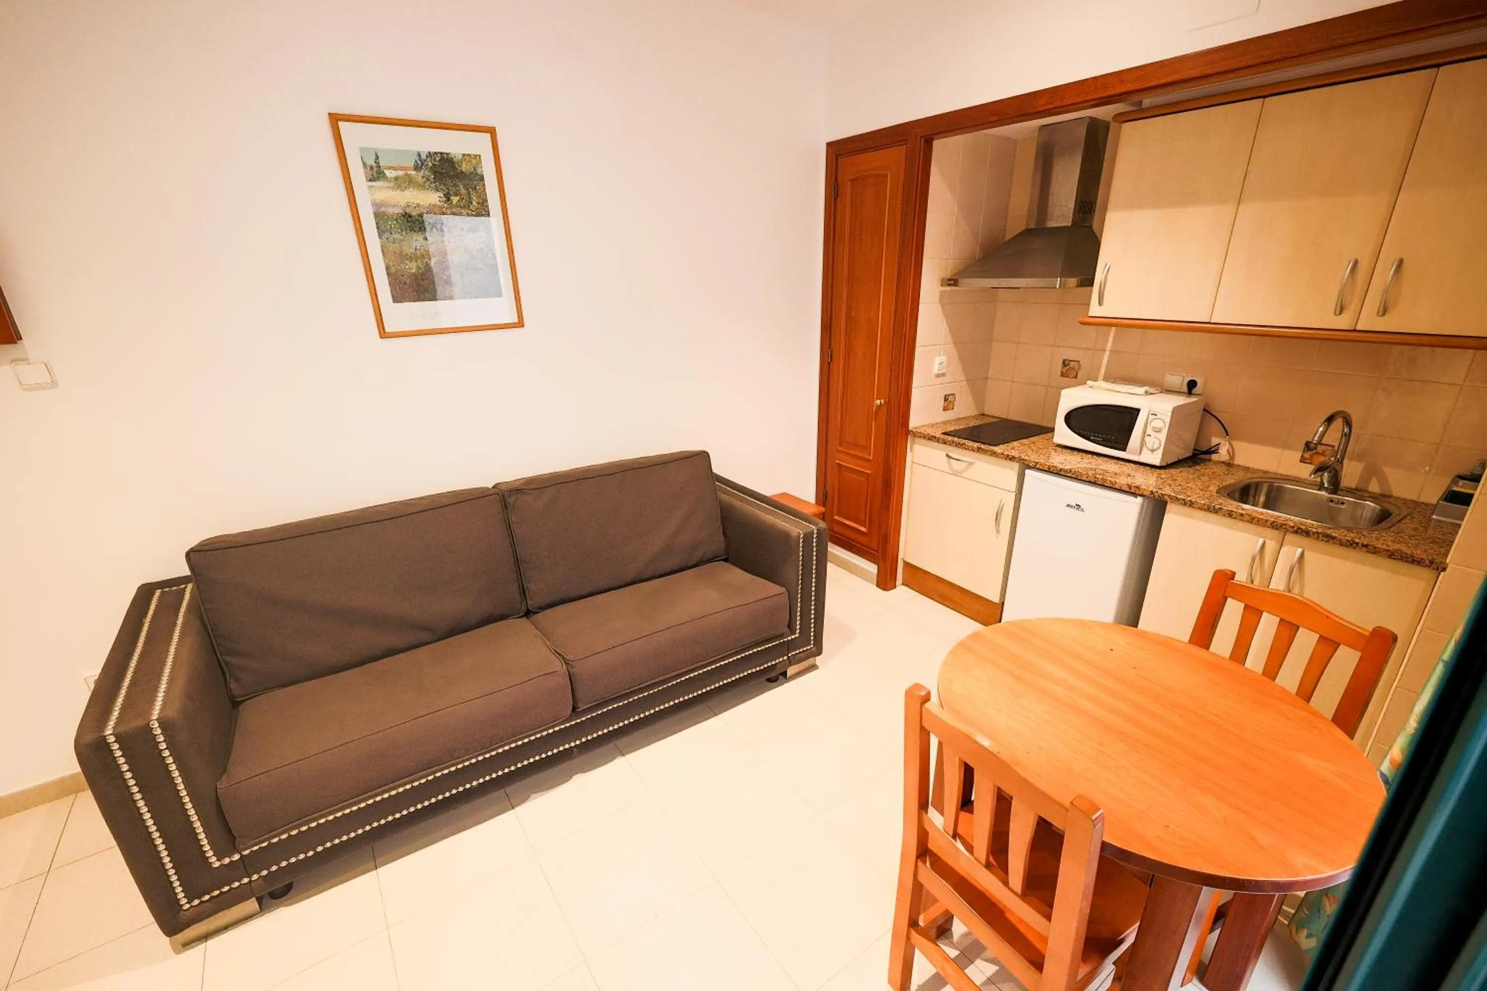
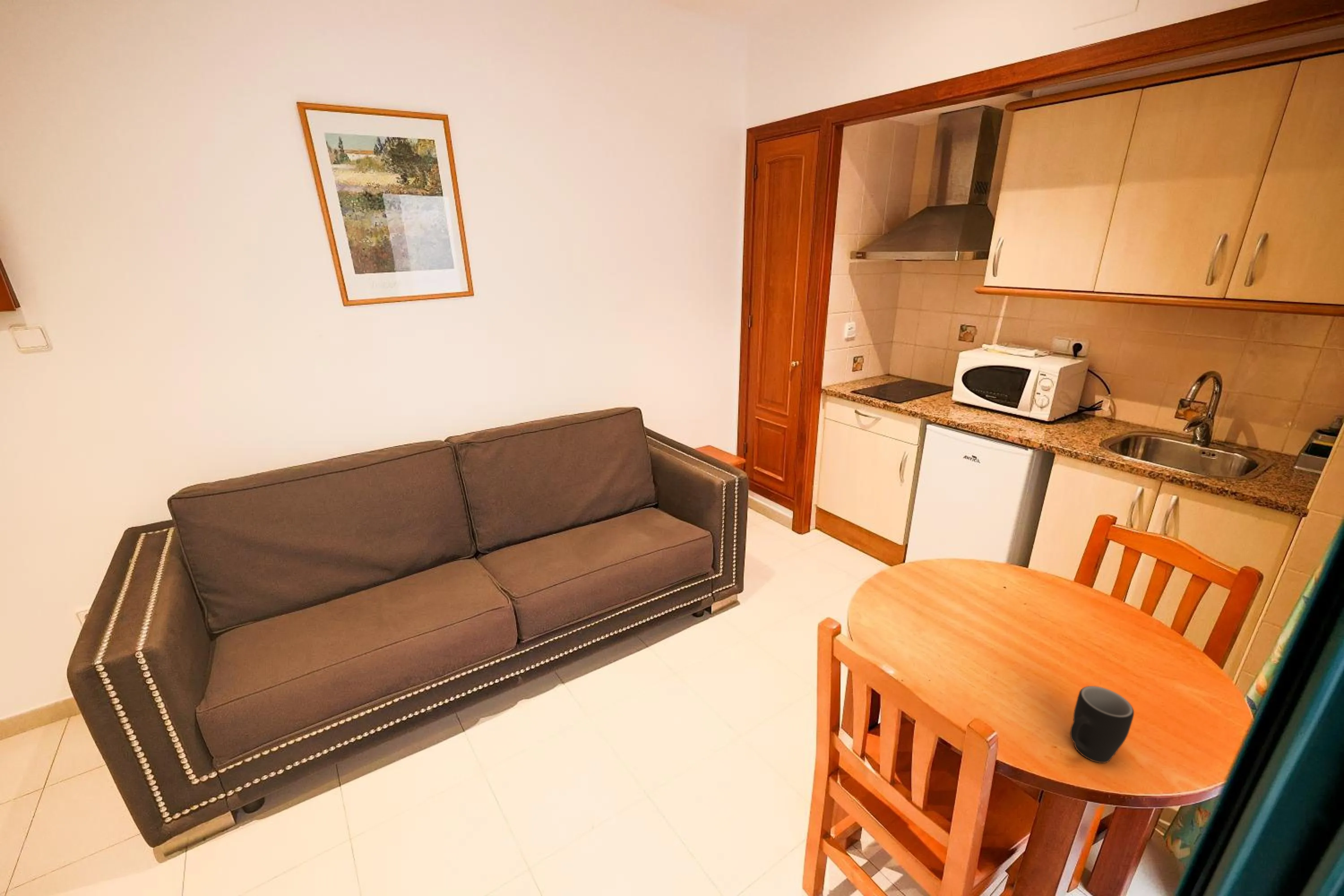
+ mug [1070,685,1134,763]
